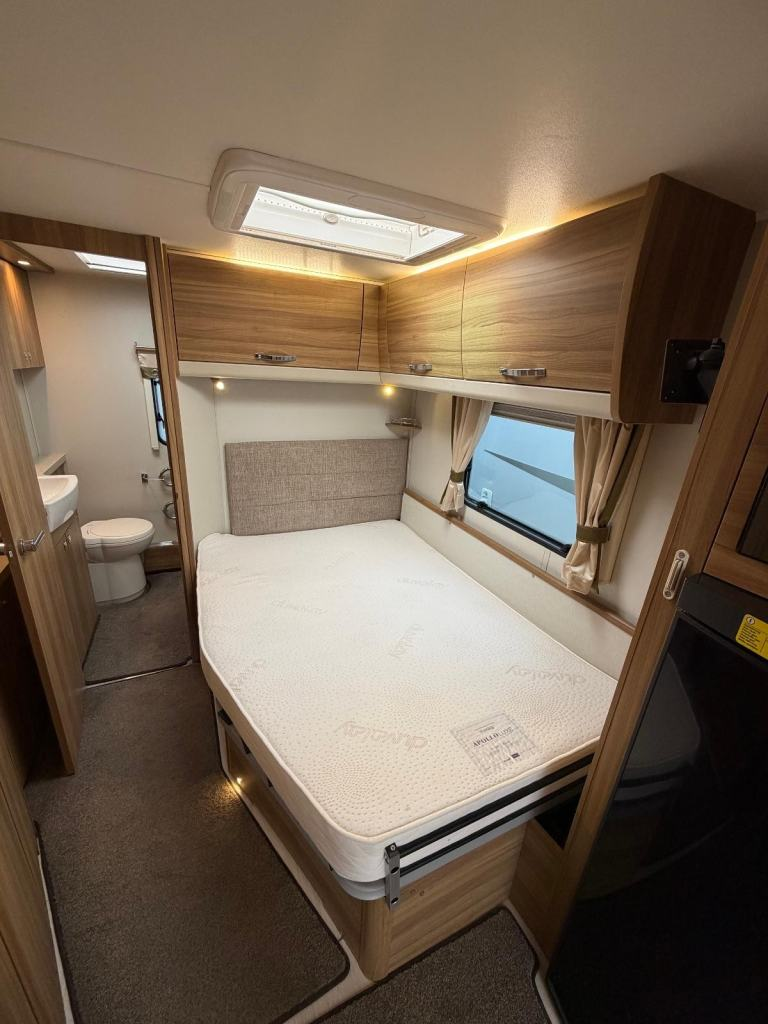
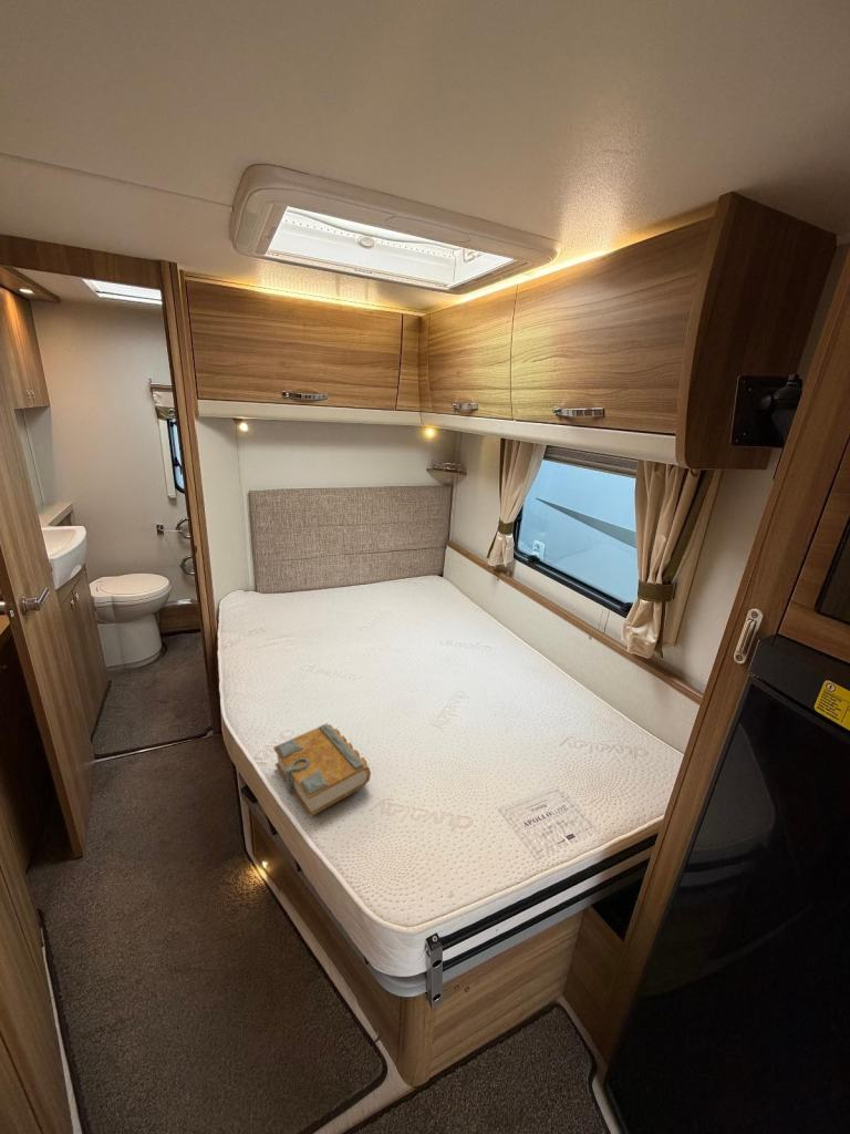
+ book [272,722,372,818]
